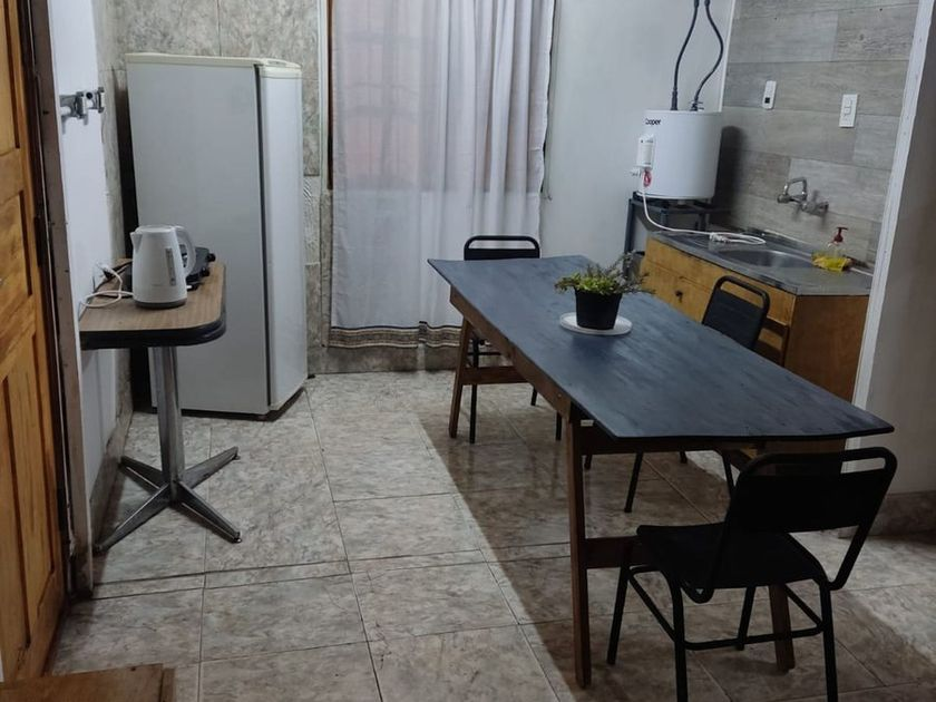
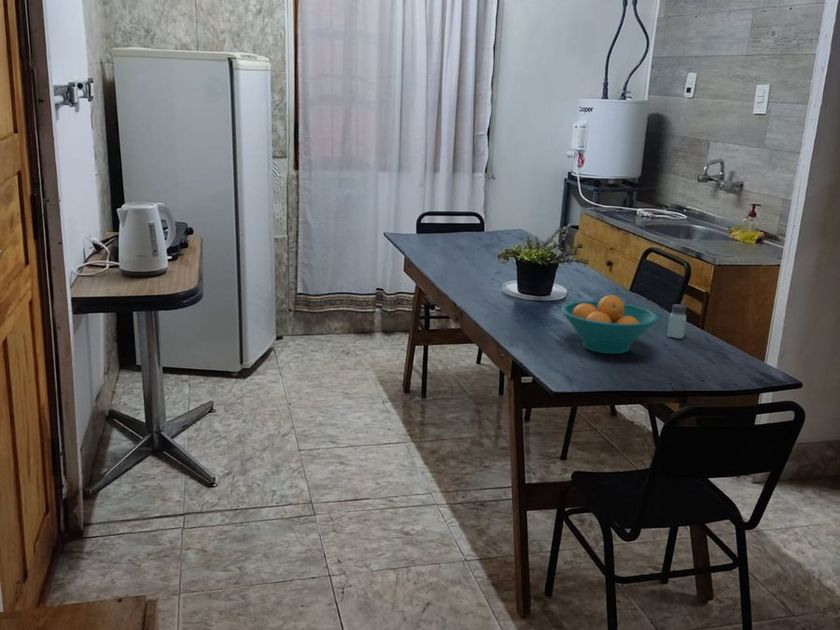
+ fruit bowl [560,294,660,355]
+ saltshaker [666,303,687,340]
